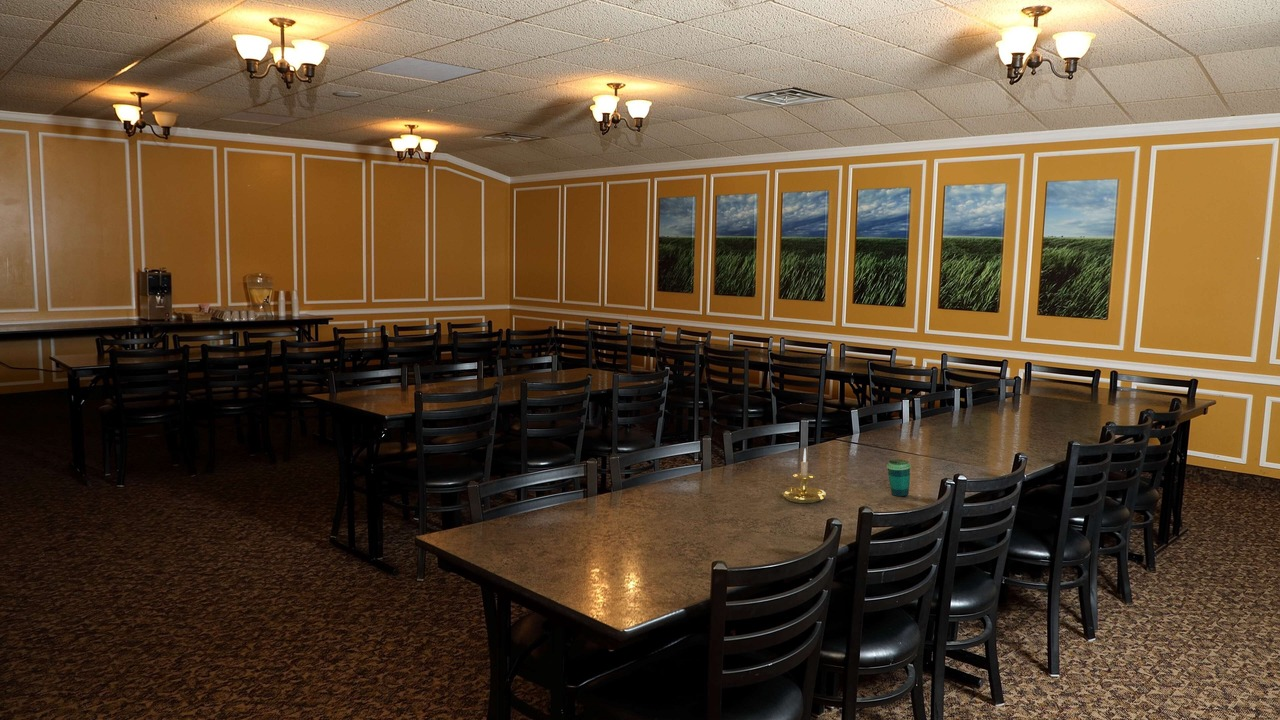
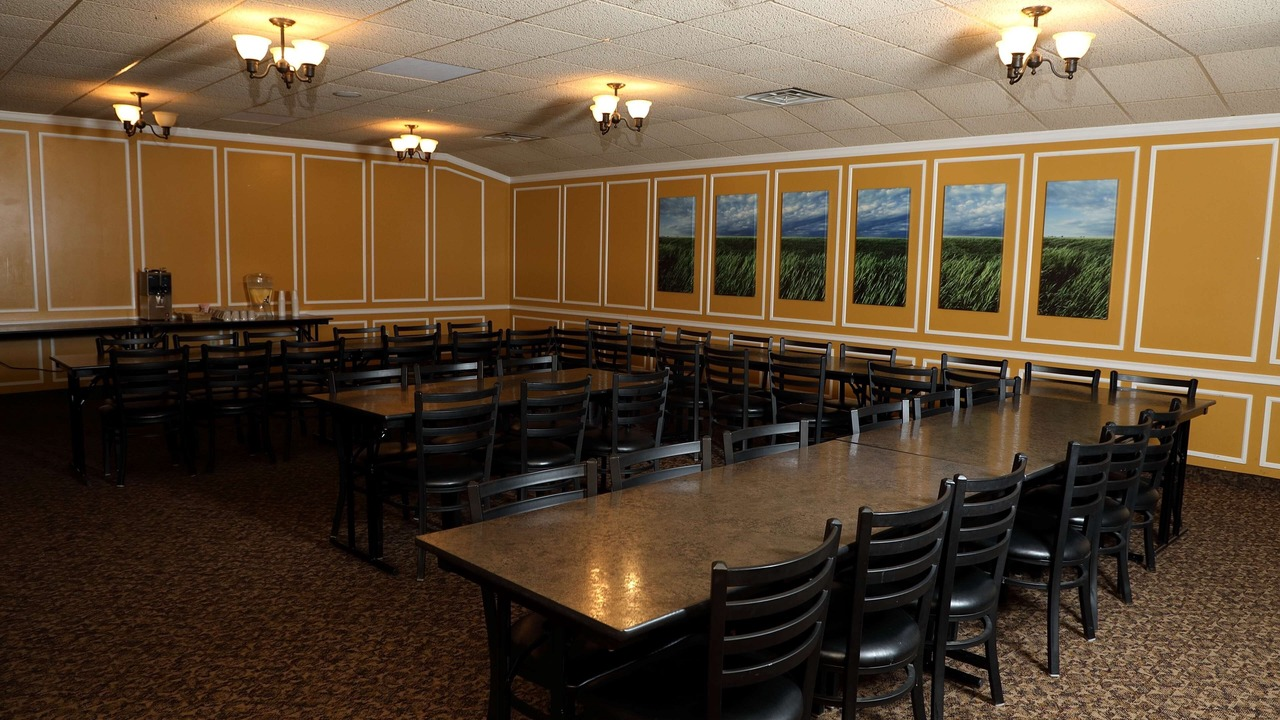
- candle holder [781,448,826,504]
- cup [886,458,912,497]
